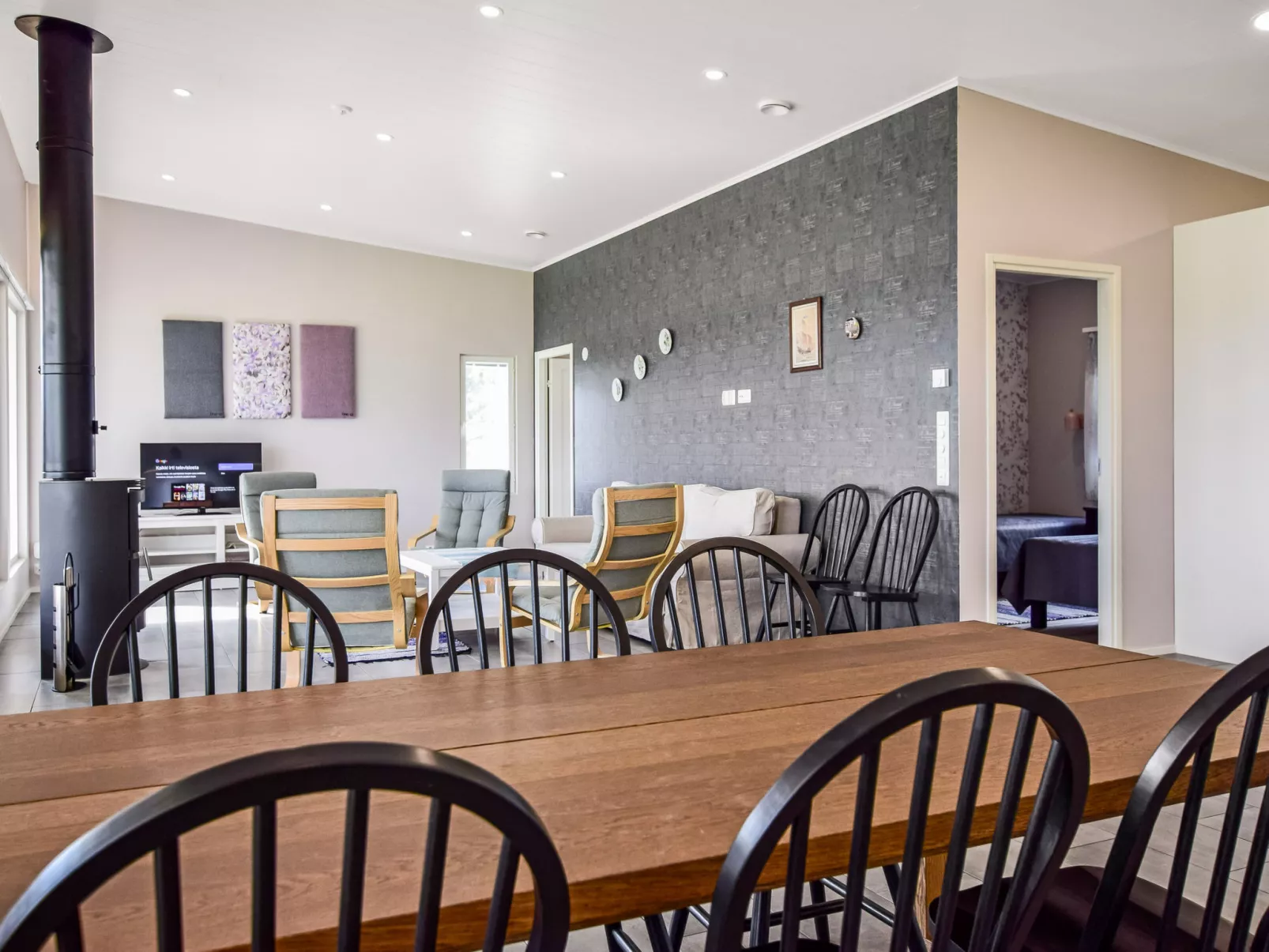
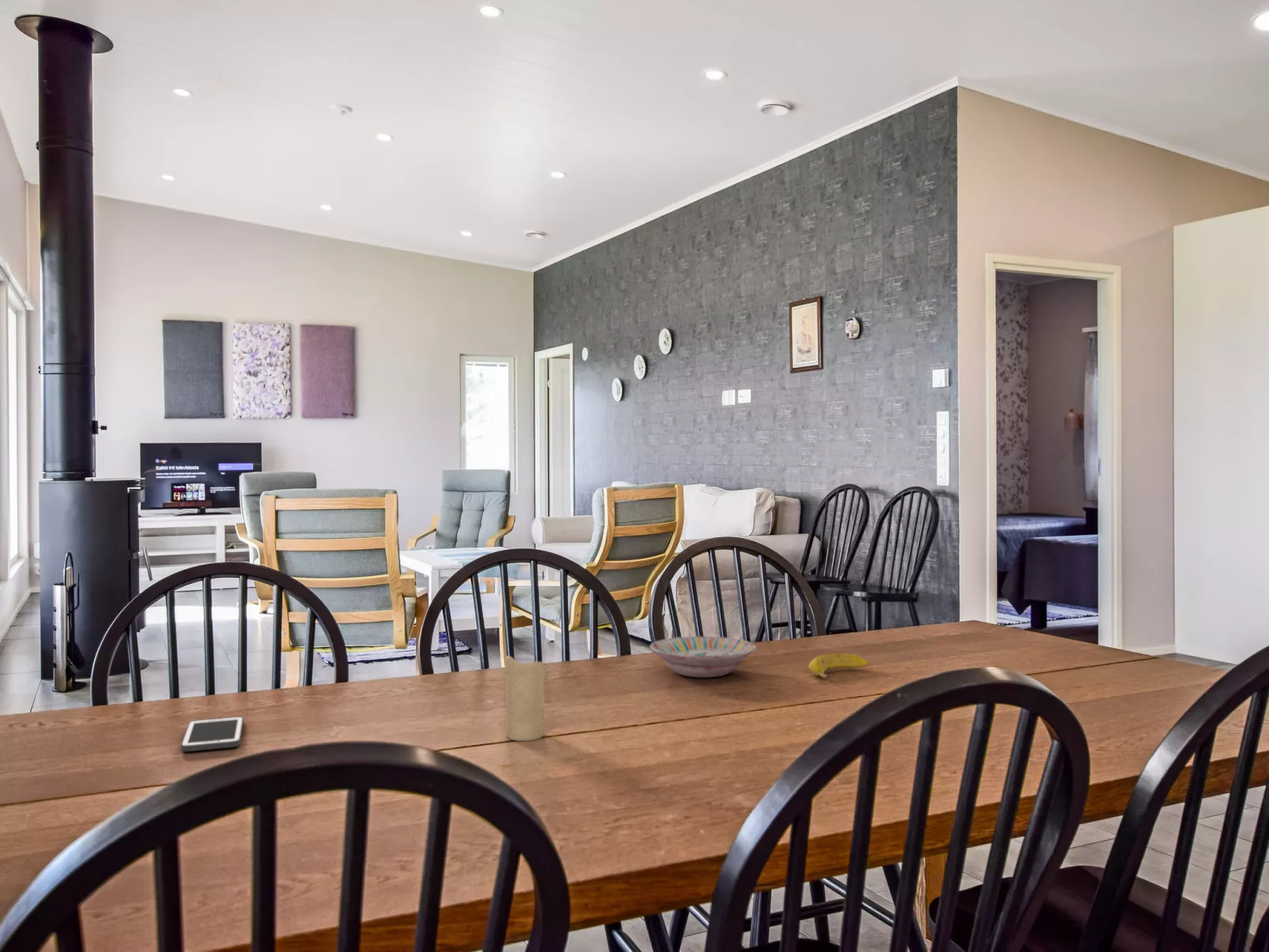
+ banana [808,653,868,679]
+ candle [504,655,548,742]
+ cell phone [180,716,244,752]
+ bowl [650,636,757,678]
